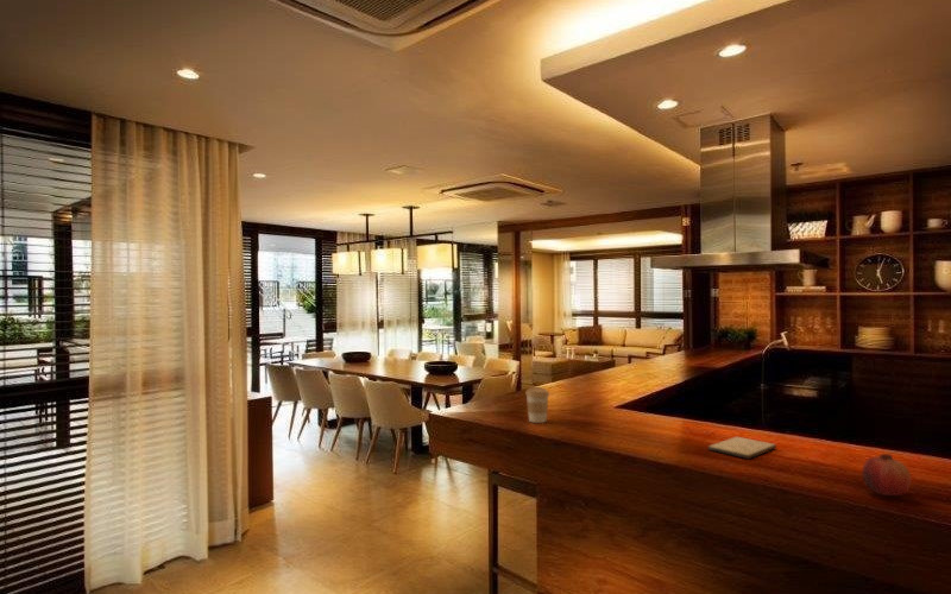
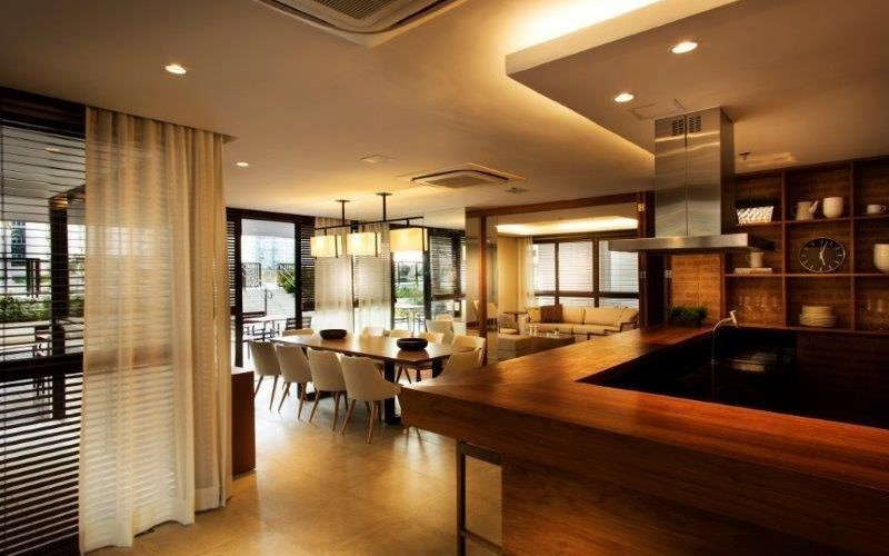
- fruit [862,453,913,497]
- coffee cup [524,386,550,424]
- cutting board [707,436,777,460]
